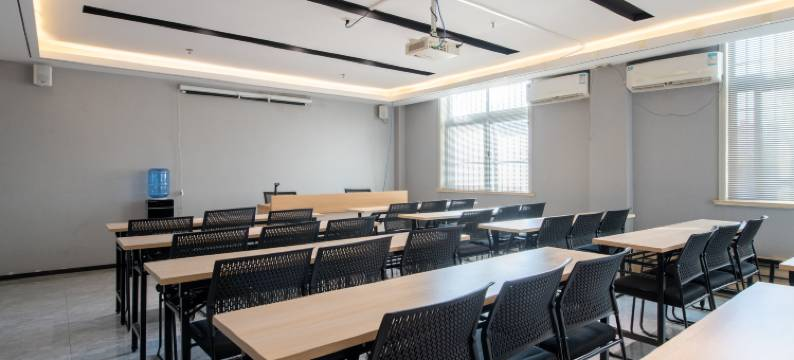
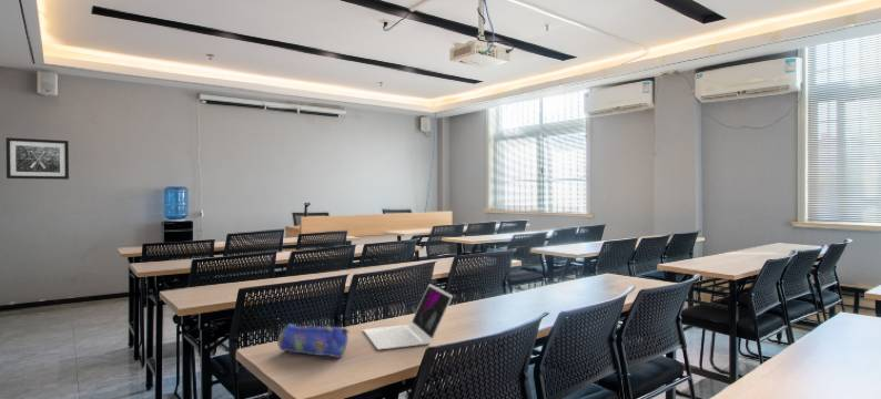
+ wall art [4,136,70,181]
+ laptop [363,283,454,351]
+ pencil case [276,323,351,359]
